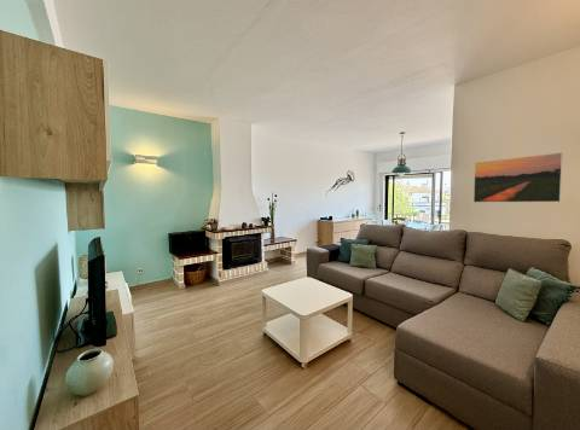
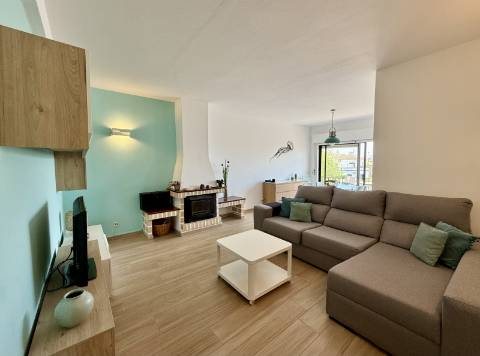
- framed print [472,151,564,204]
